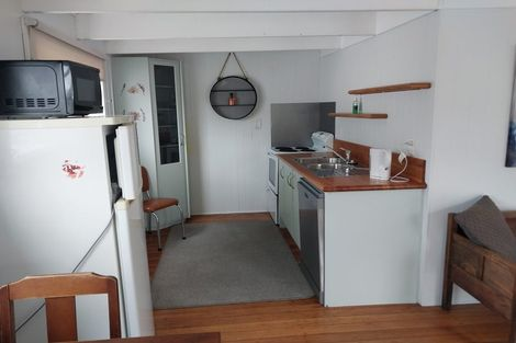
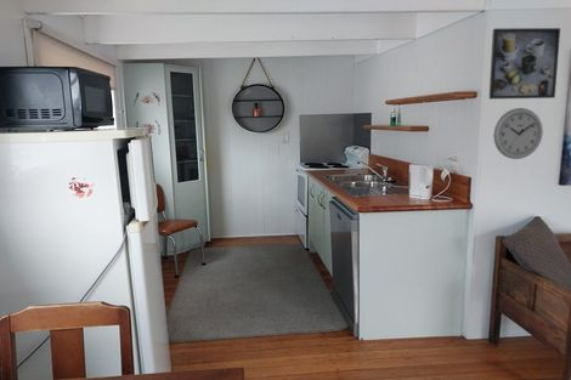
+ wall clock [492,107,544,160]
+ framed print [488,27,561,101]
